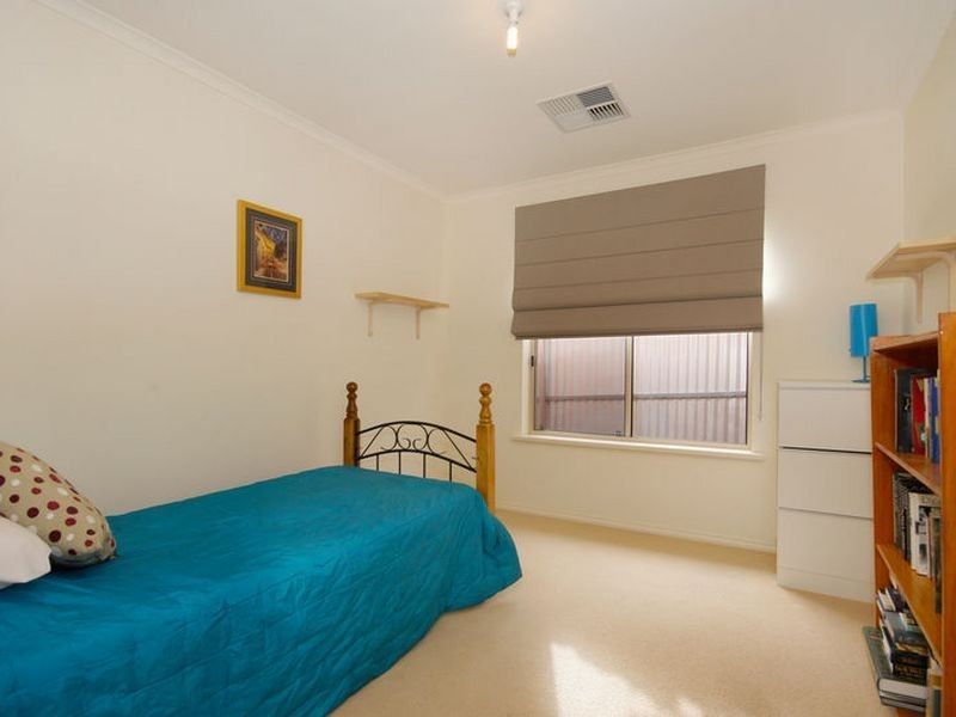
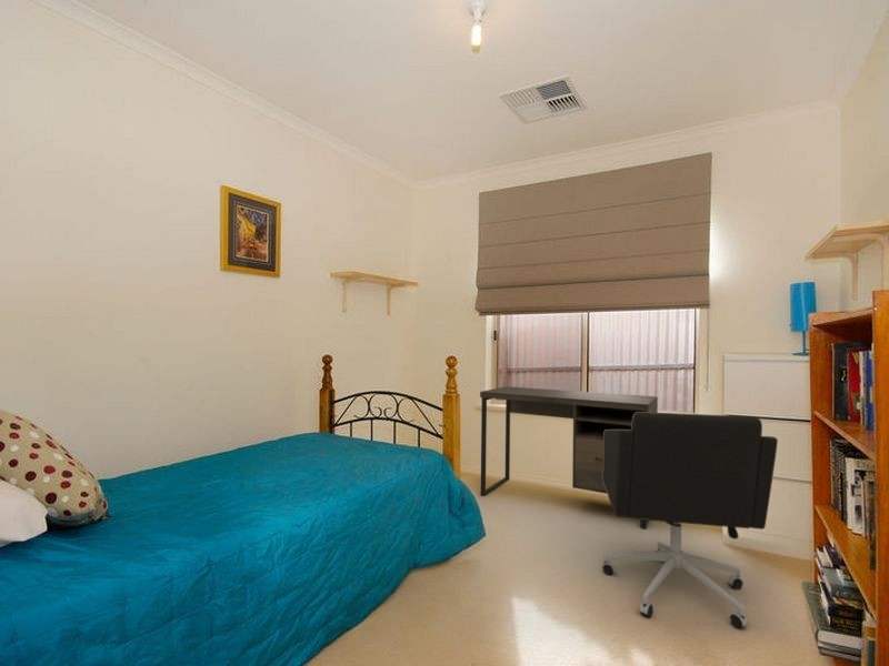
+ desk [479,385,659,529]
+ office chair [601,412,779,629]
